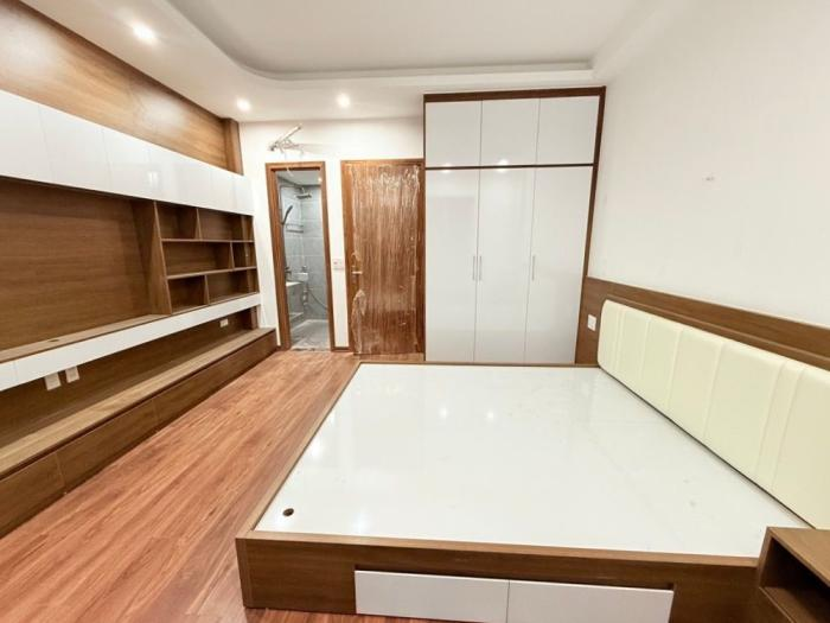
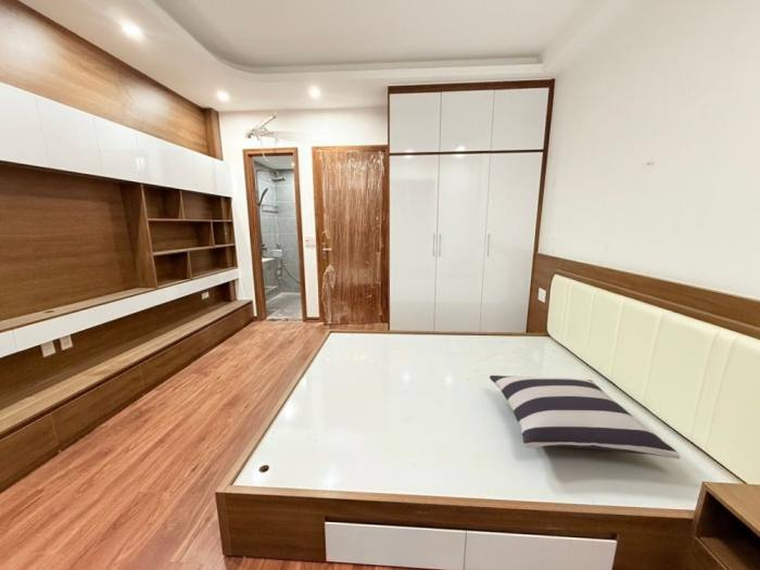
+ pillow [489,375,681,460]
